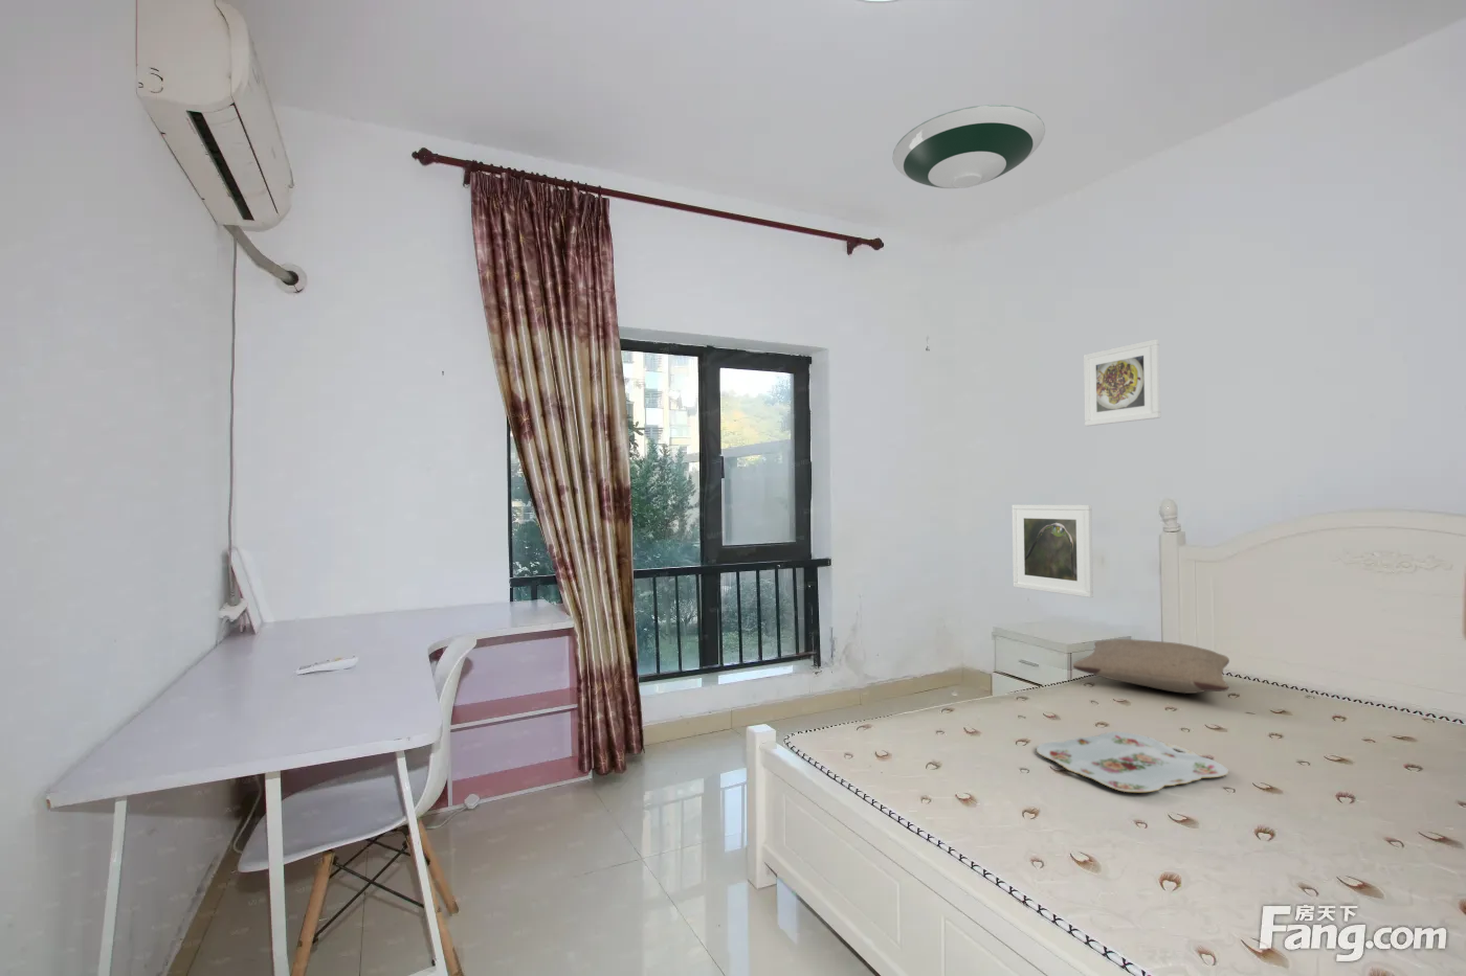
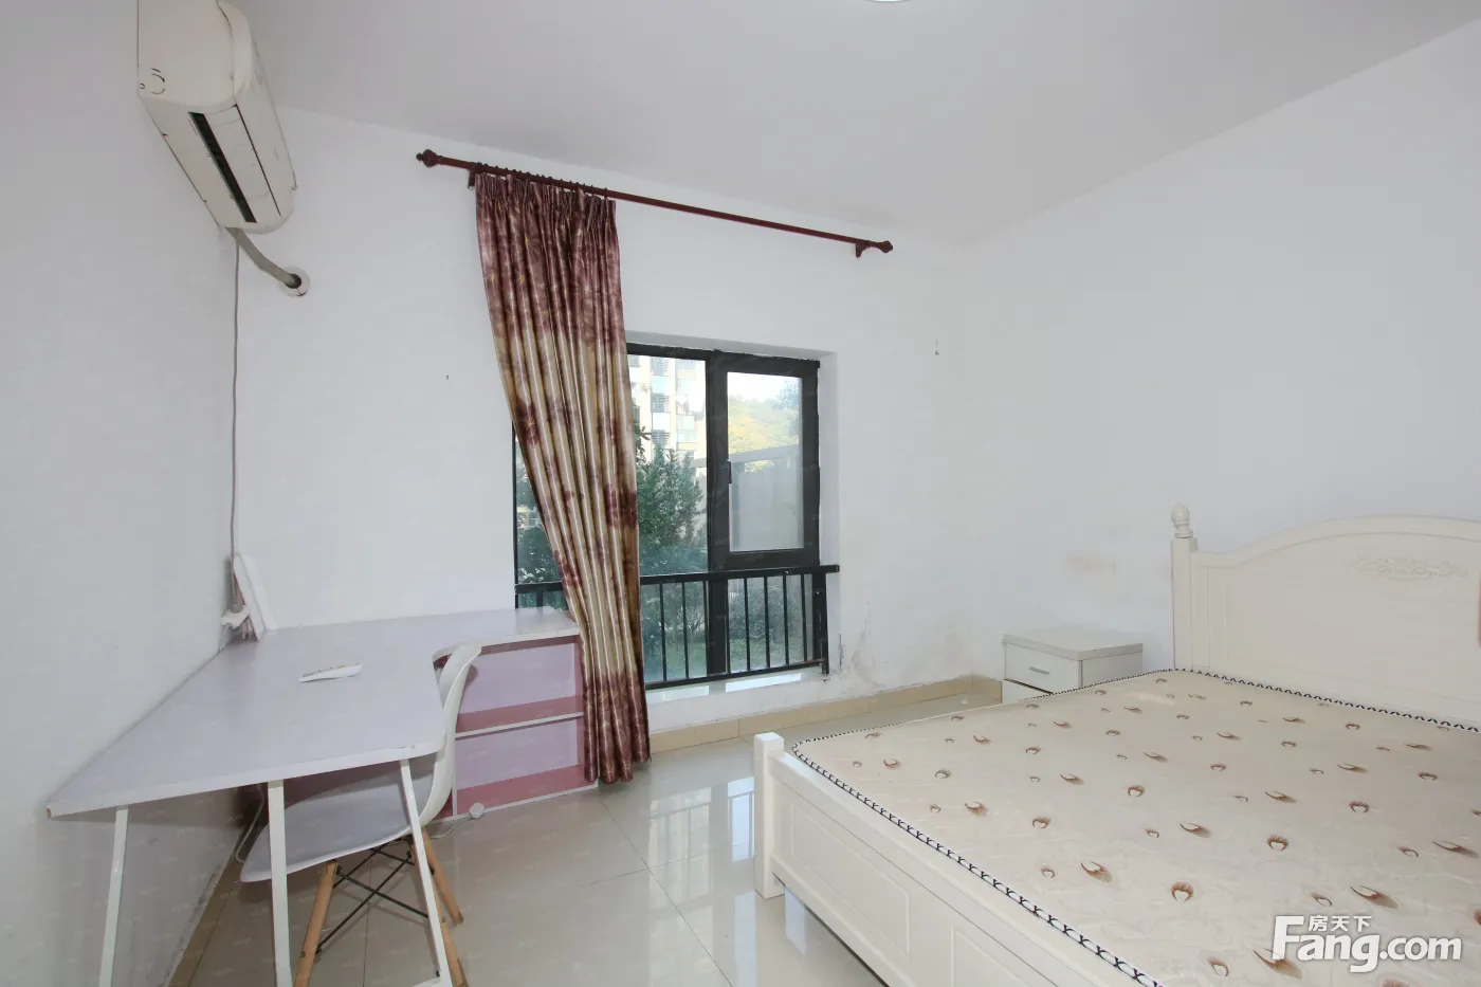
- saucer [892,103,1046,190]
- pillow [1073,638,1231,695]
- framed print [1082,338,1161,427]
- serving tray [1035,730,1229,793]
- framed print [1010,503,1094,598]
